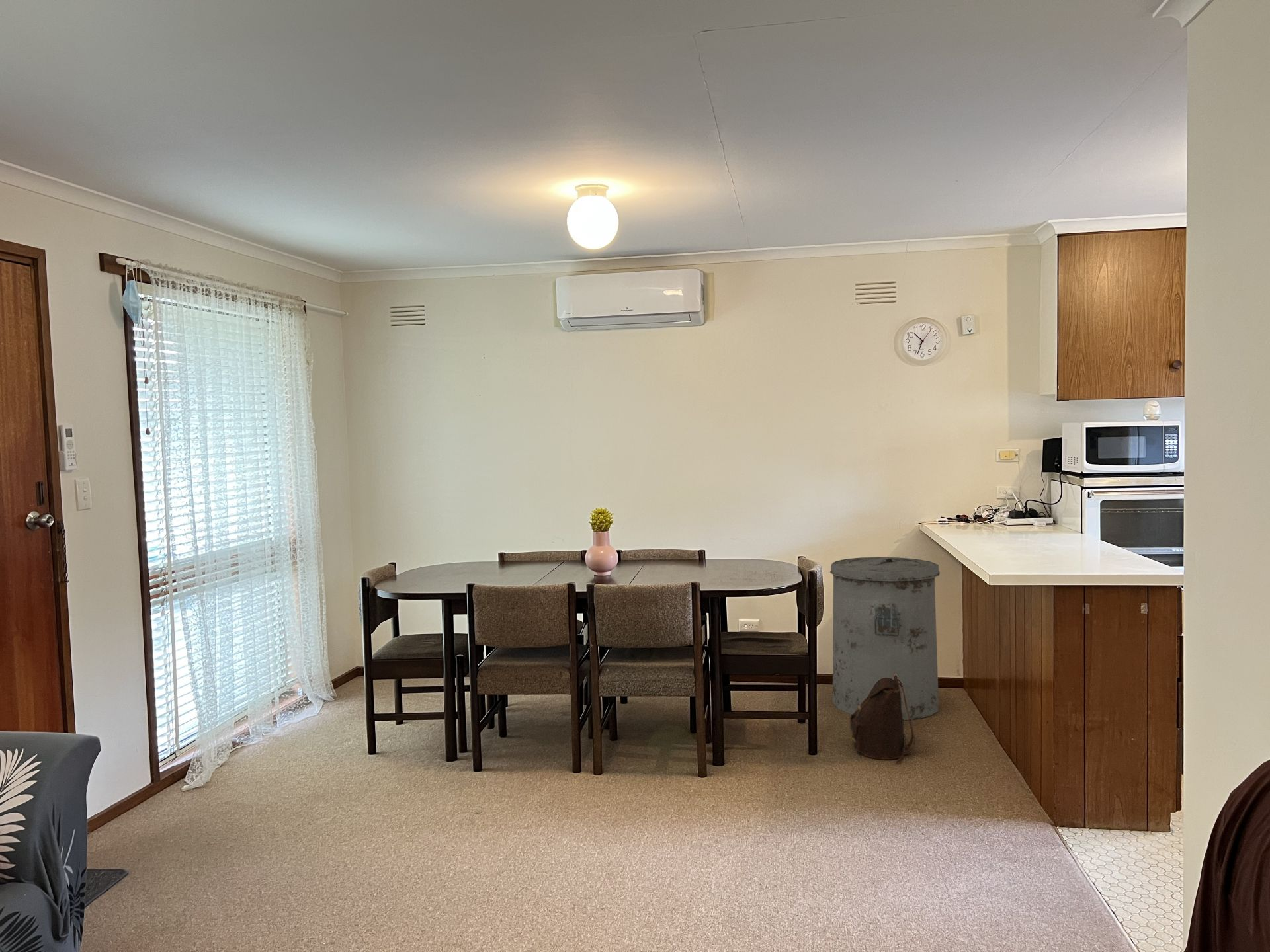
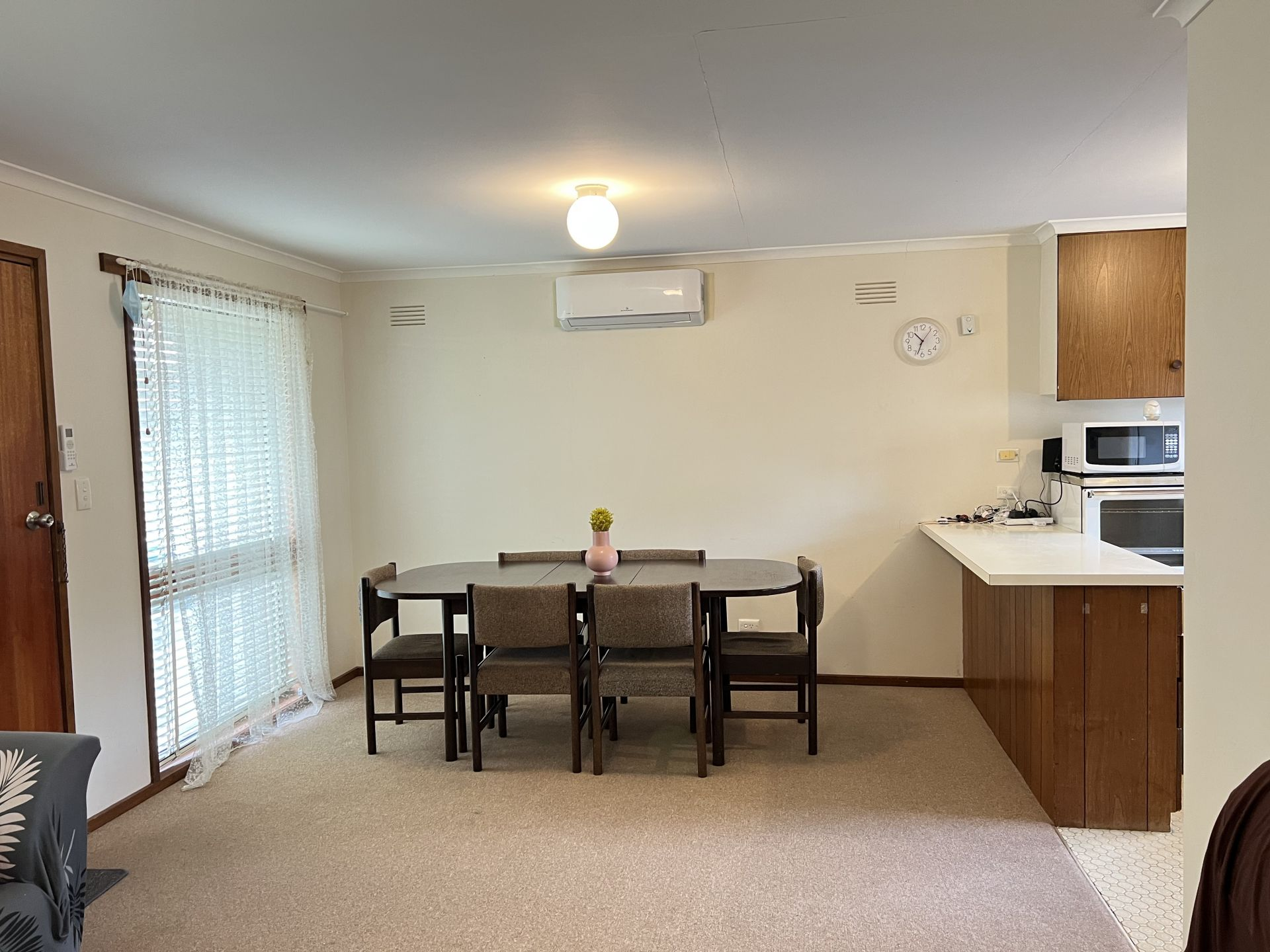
- trash can [829,557,941,721]
- backpack [849,674,915,764]
